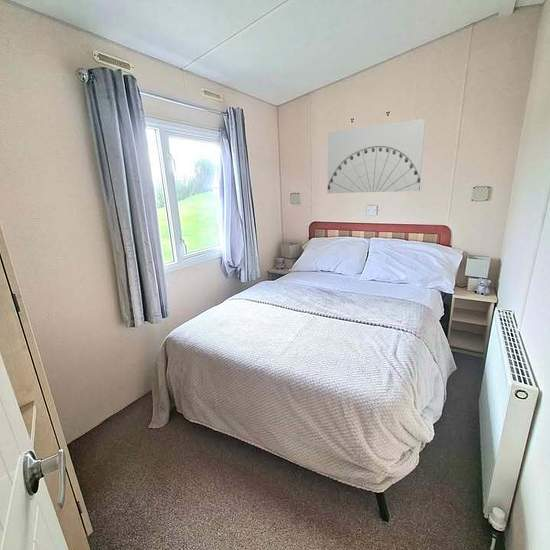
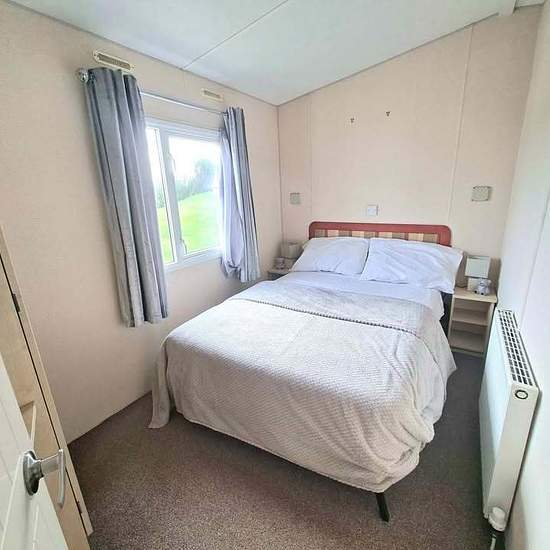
- wall art [327,118,427,194]
